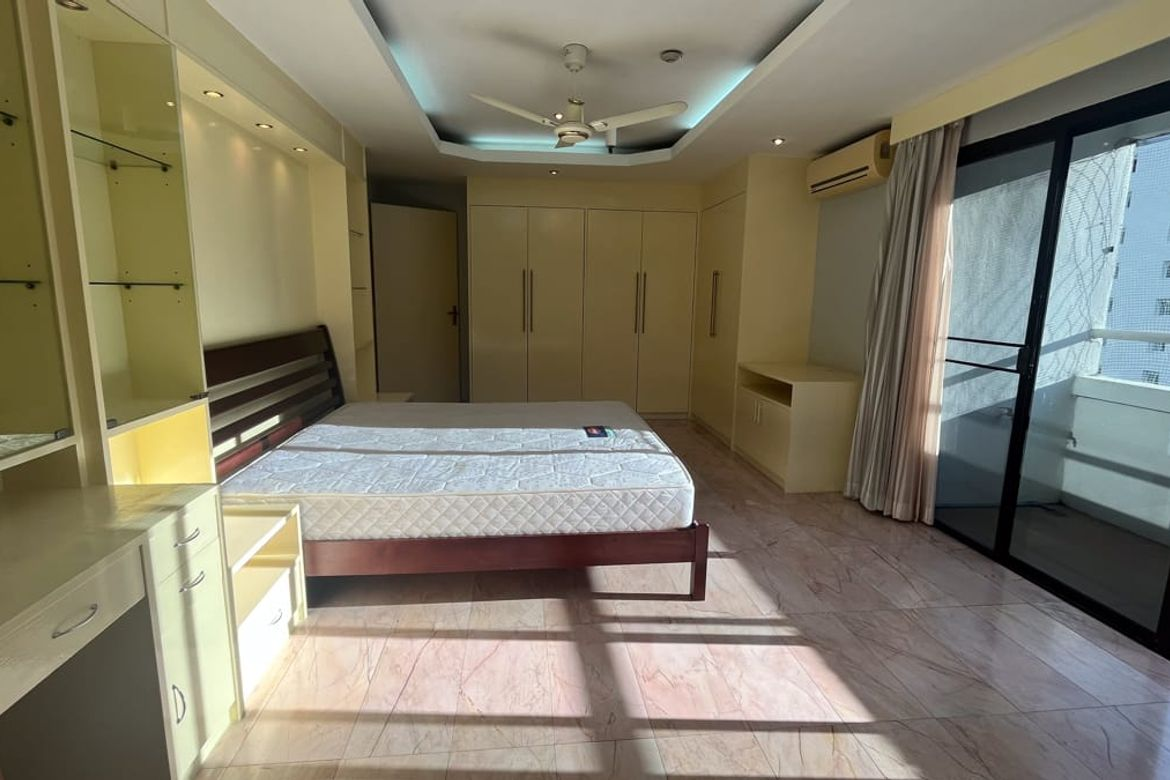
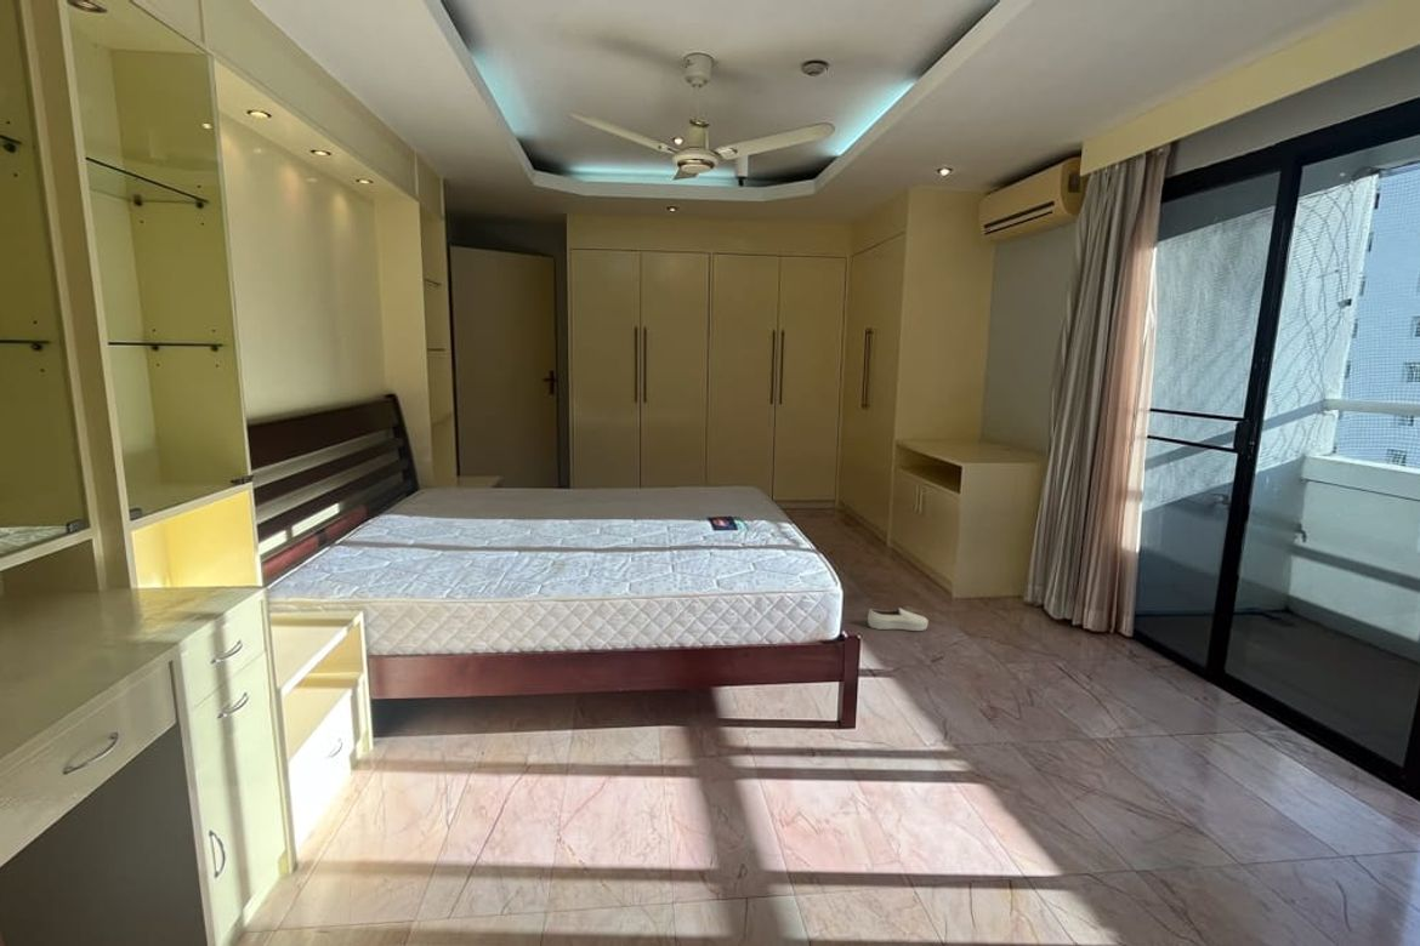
+ shoe [867,606,930,632]
